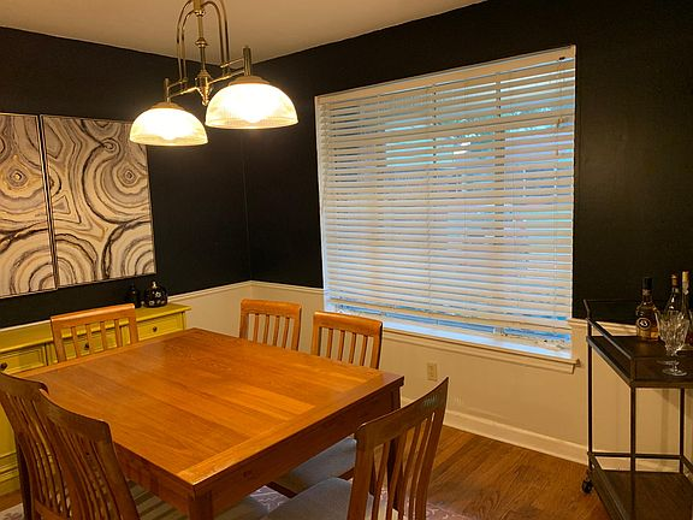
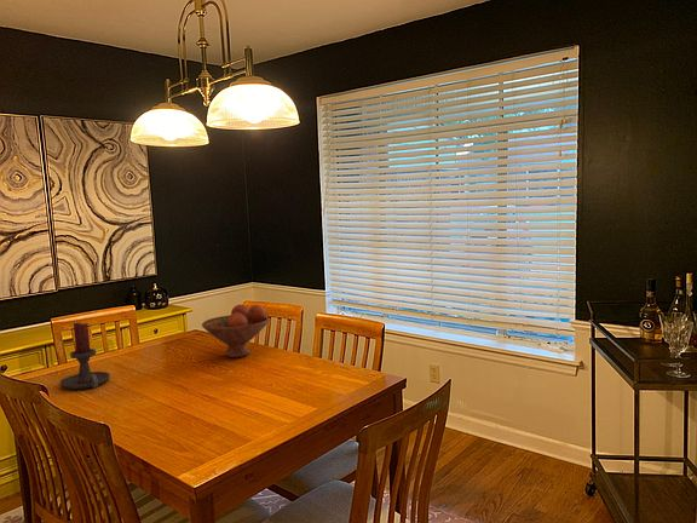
+ candle holder [58,322,111,390]
+ fruit bowl [201,304,270,358]
